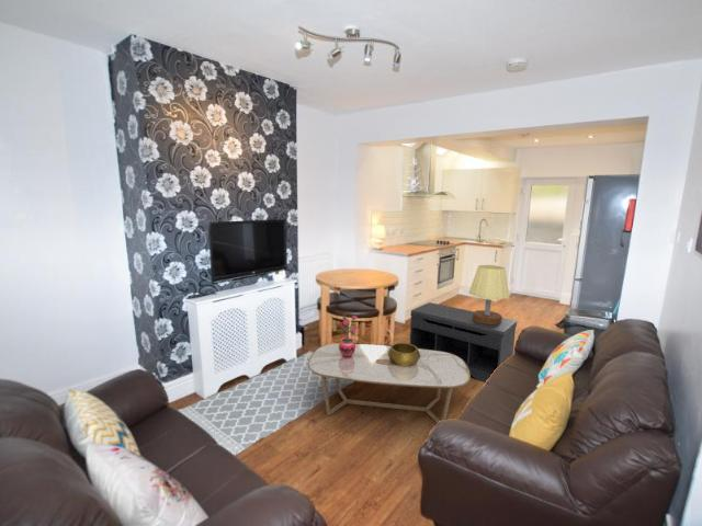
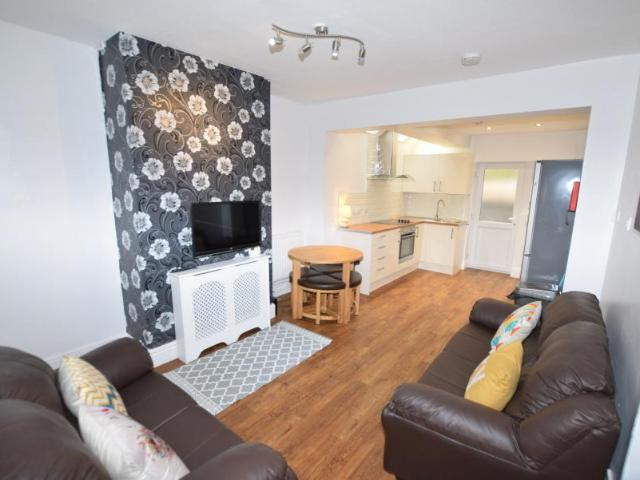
- coffee table [307,342,472,424]
- table lamp [468,264,511,324]
- decorative bowl [387,342,420,367]
- potted plant [337,312,359,357]
- bench [409,301,518,384]
